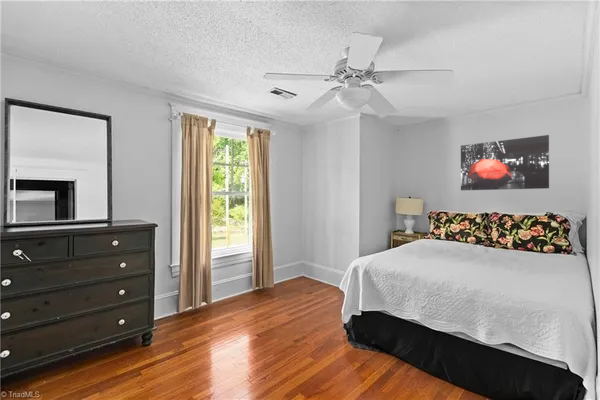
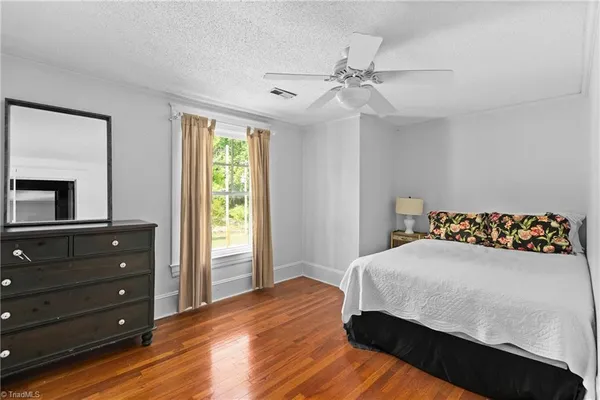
- wall art [460,134,550,191]
